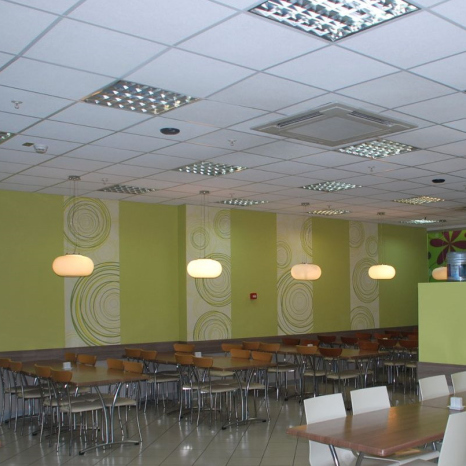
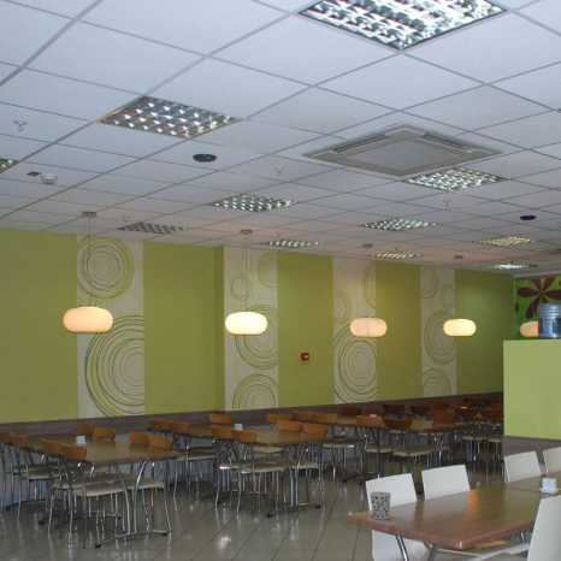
+ cup [368,490,392,520]
